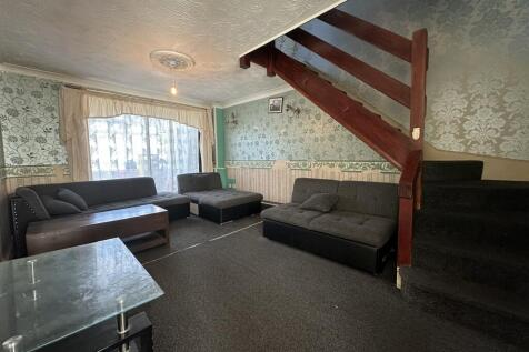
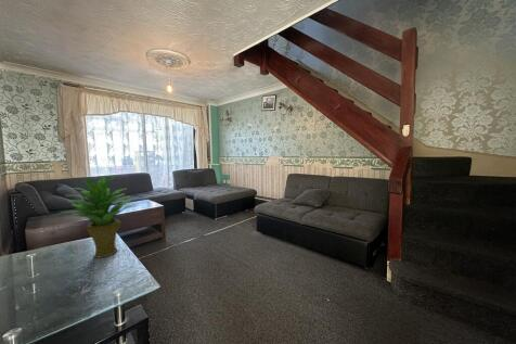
+ potted plant [59,175,139,259]
